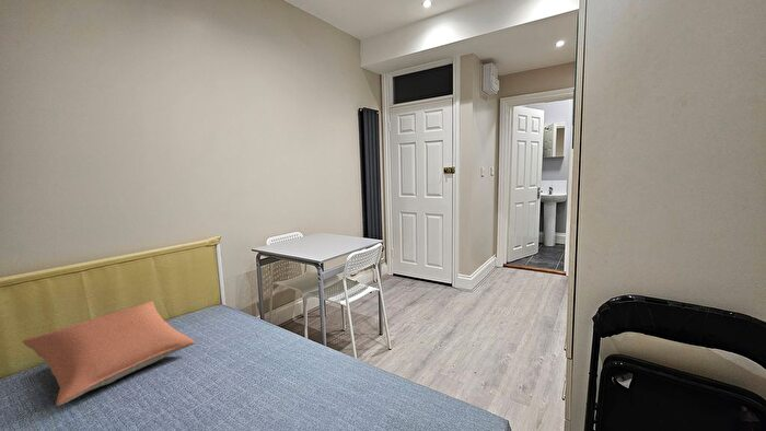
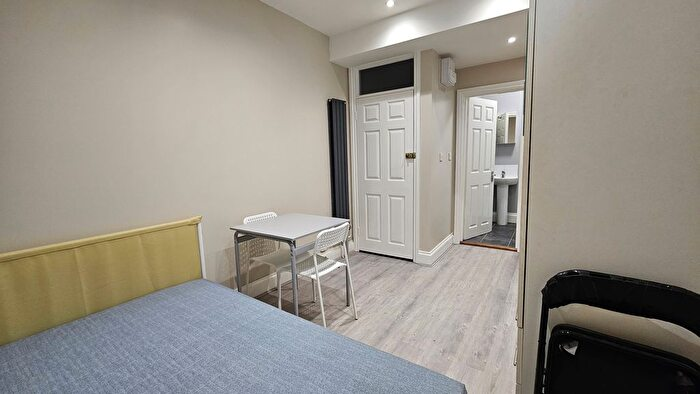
- pillow [22,300,196,407]
